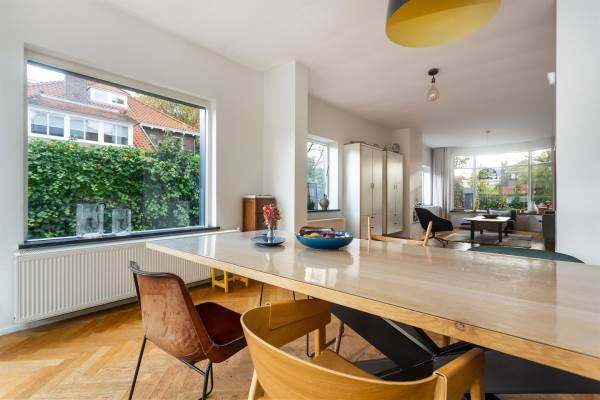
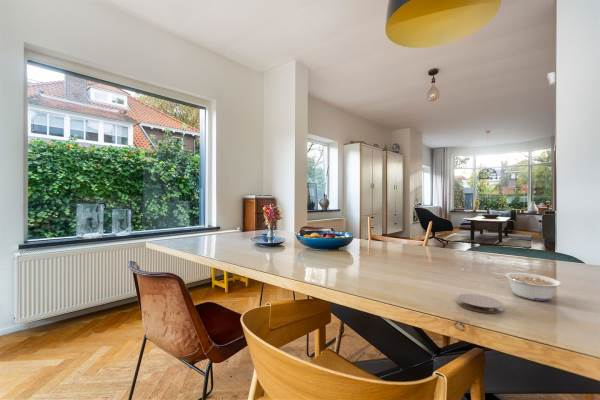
+ legume [504,272,562,302]
+ coaster [457,293,504,314]
